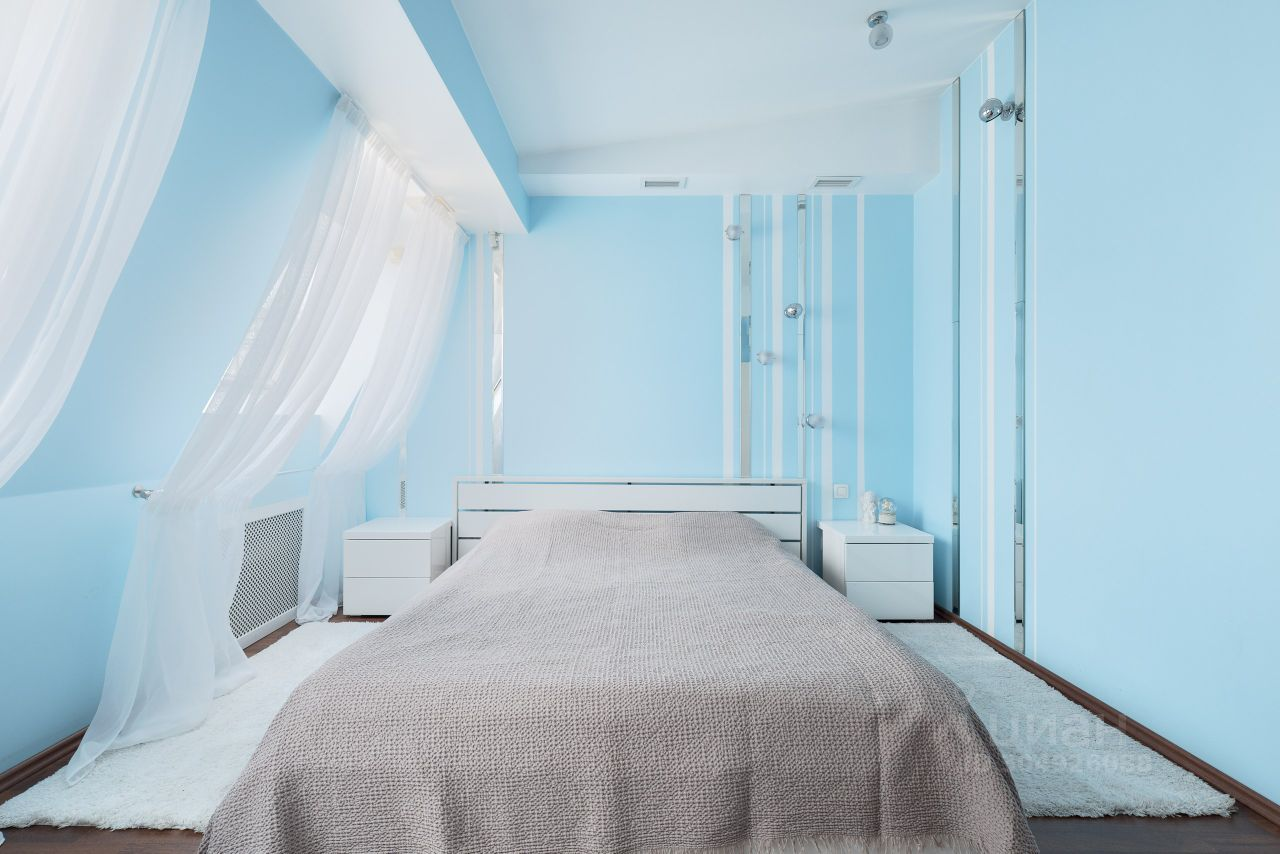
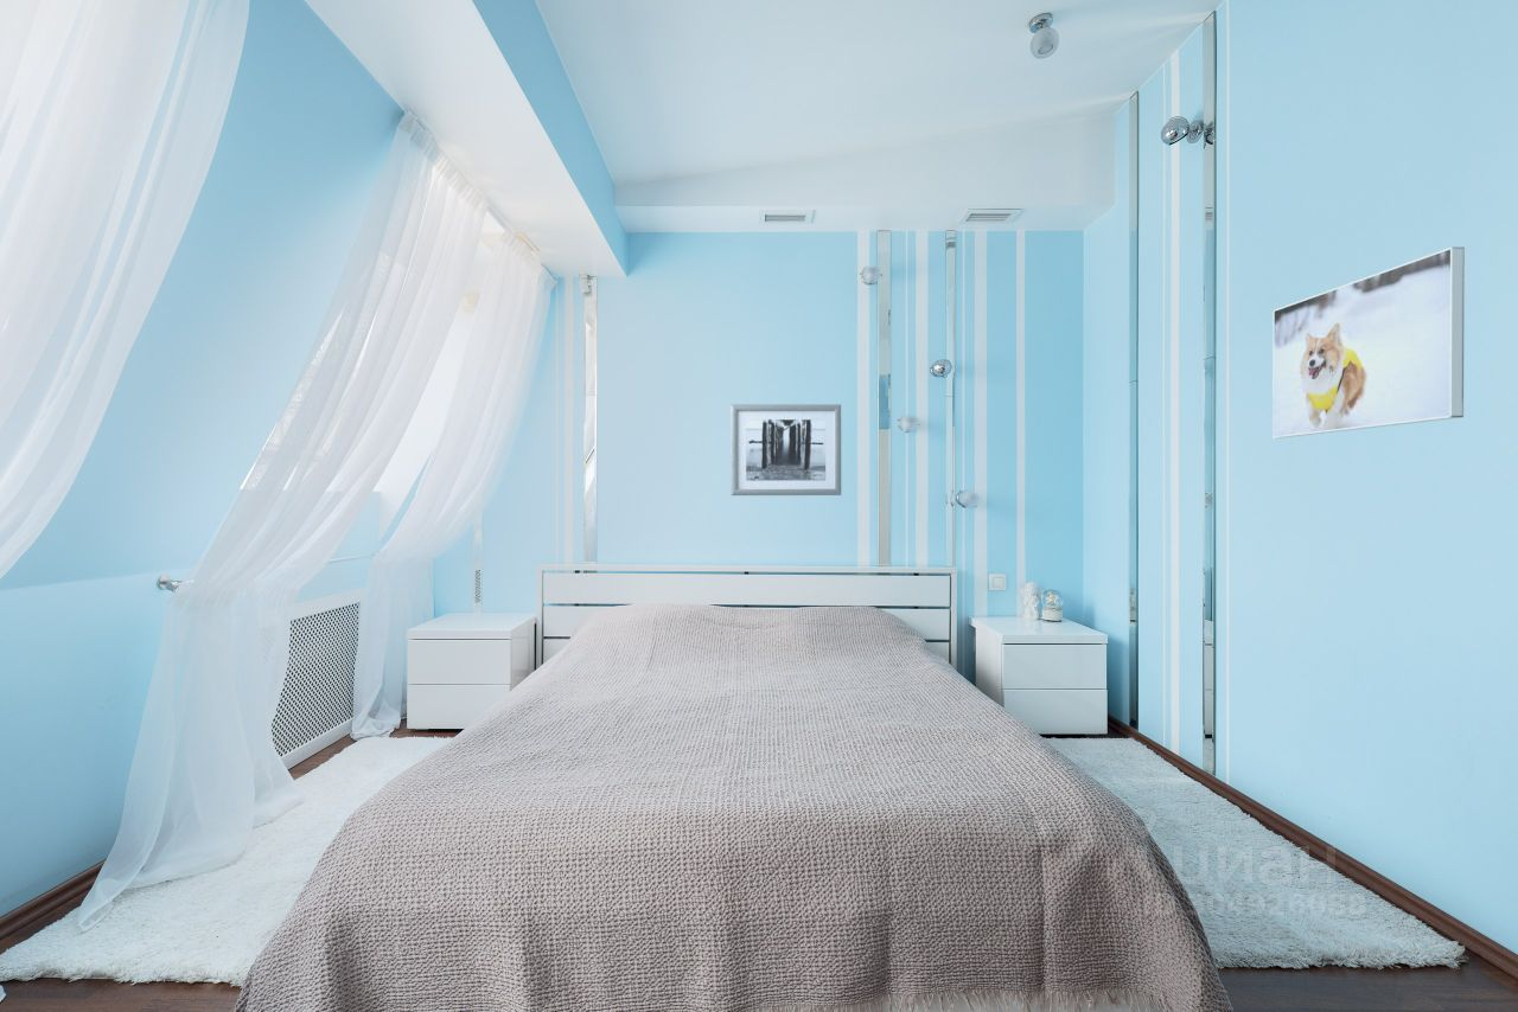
+ wall art [729,403,842,497]
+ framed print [1271,245,1466,438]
